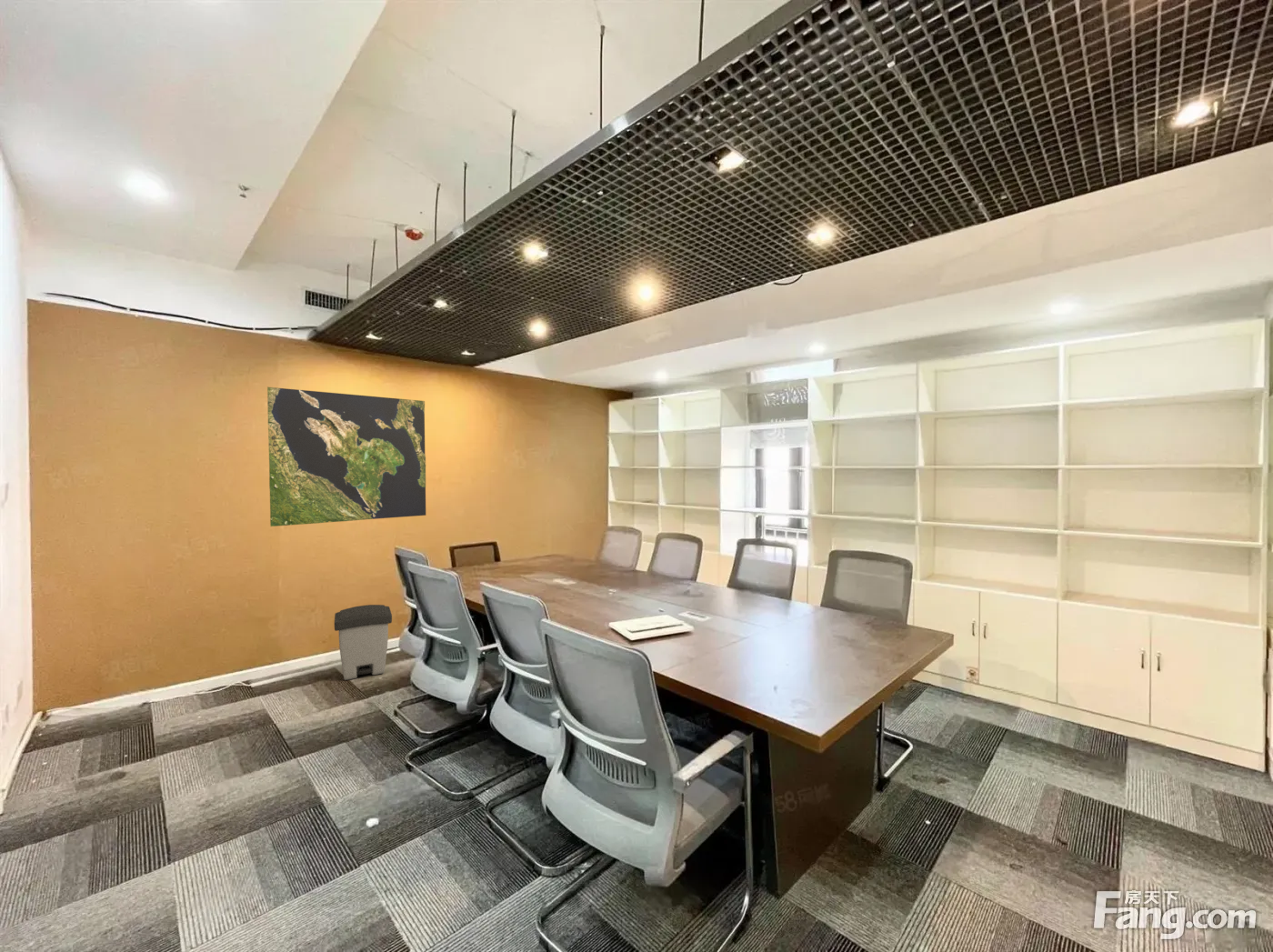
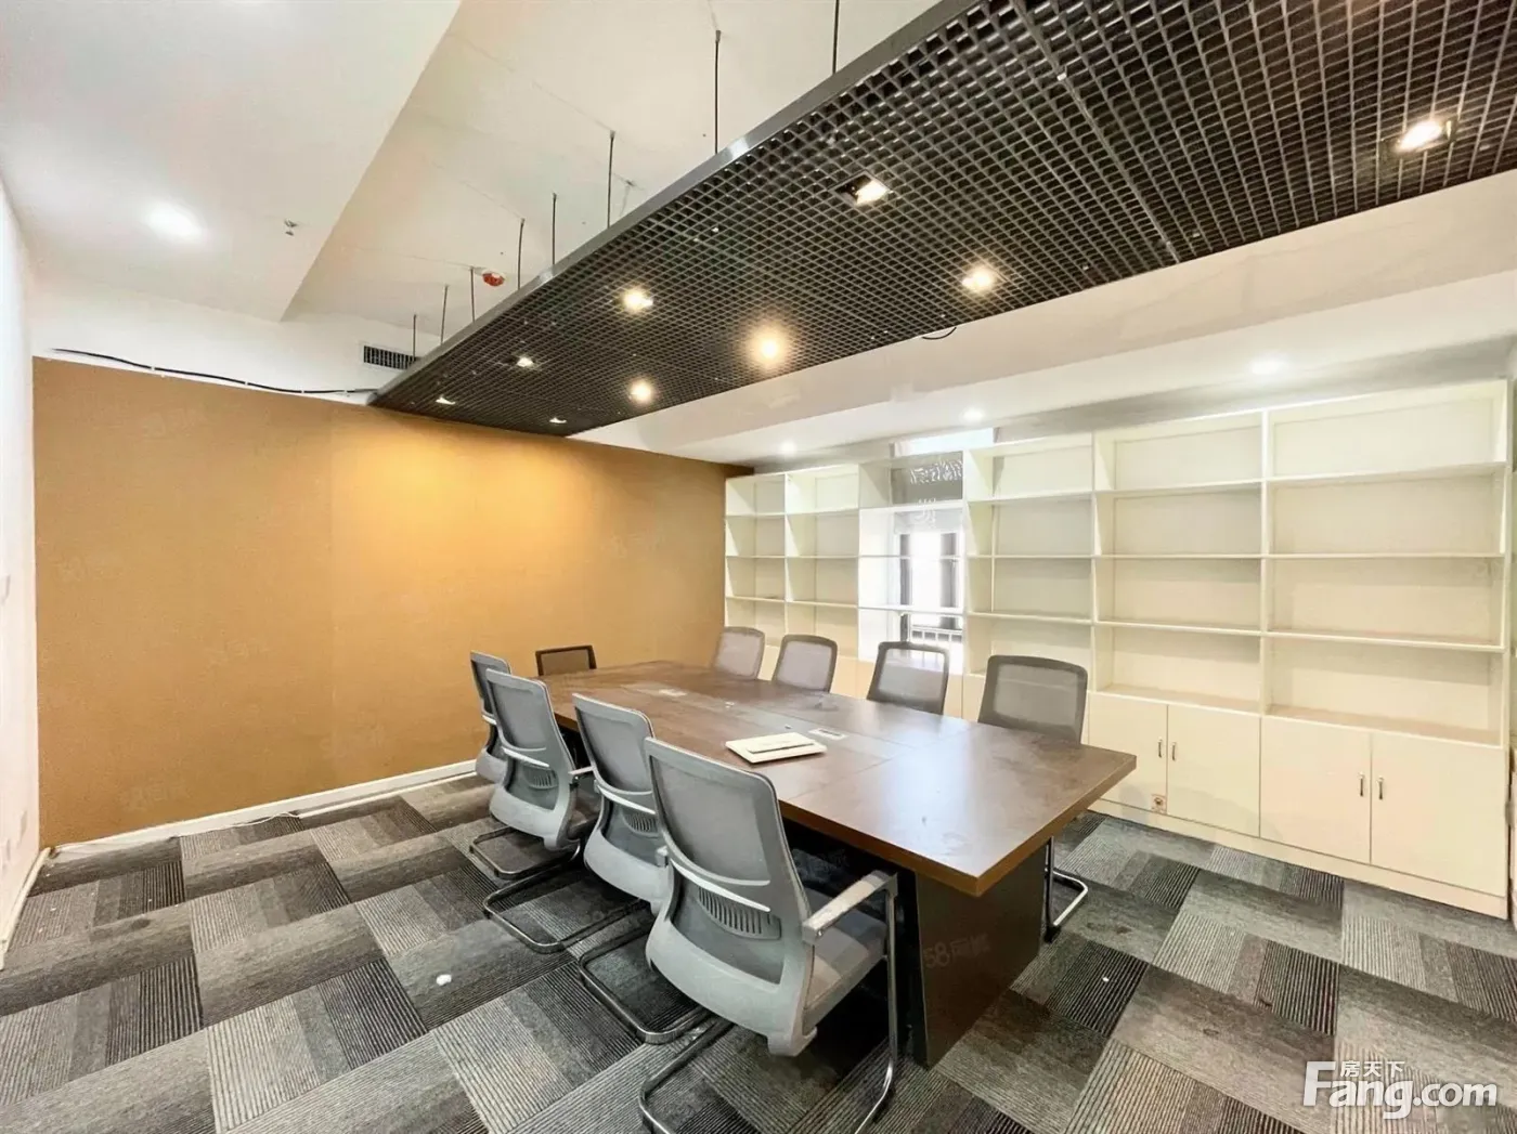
- world map [266,386,426,527]
- trash can [334,604,393,681]
